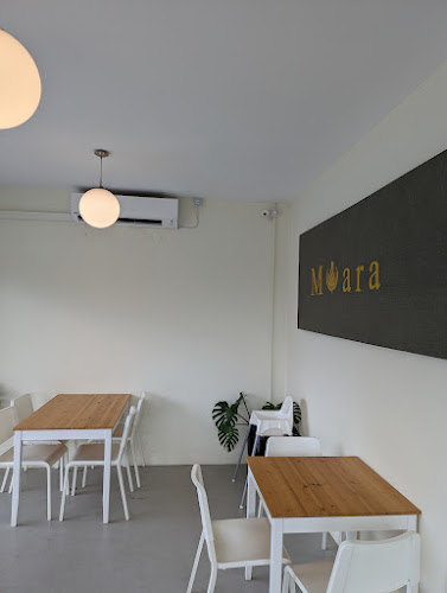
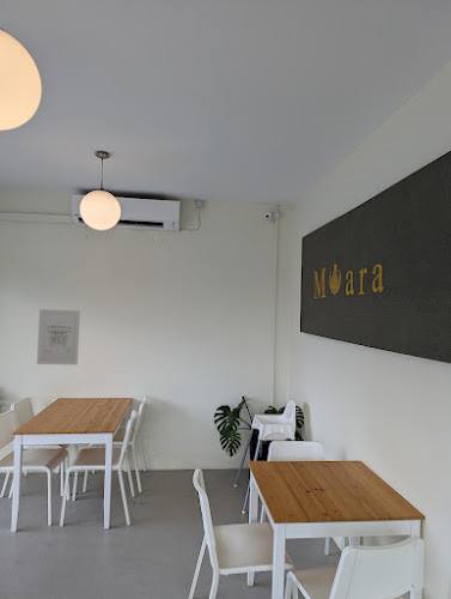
+ wall art [36,308,81,365]
